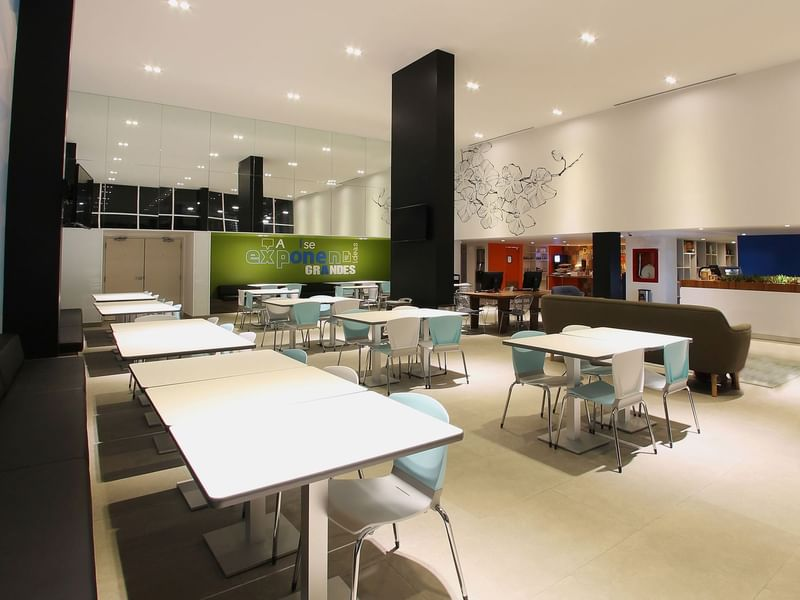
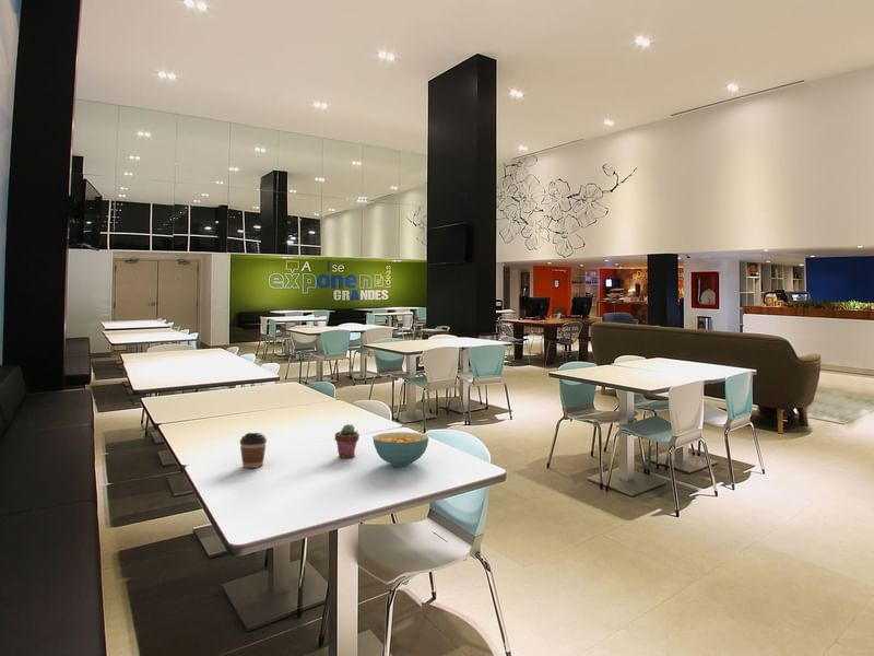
+ coffee cup [238,432,268,469]
+ cereal bowl [371,431,429,468]
+ potted succulent [333,423,361,459]
